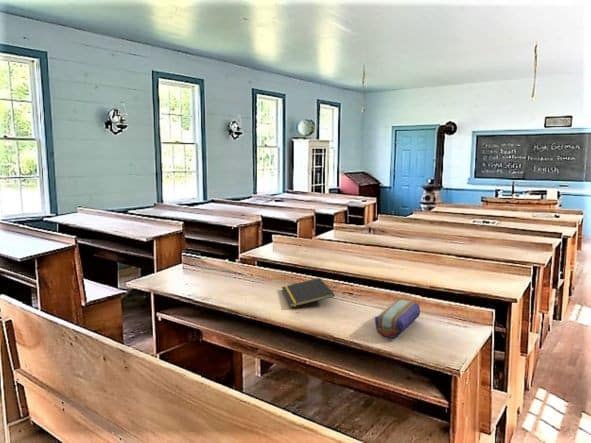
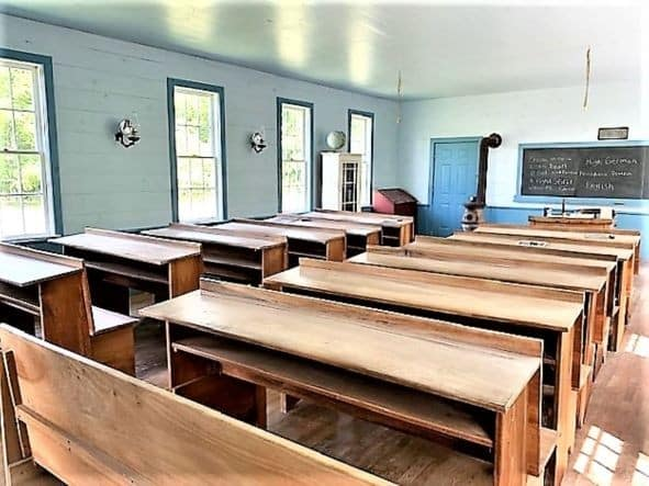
- pencil case [374,299,421,338]
- notepad [281,277,335,308]
